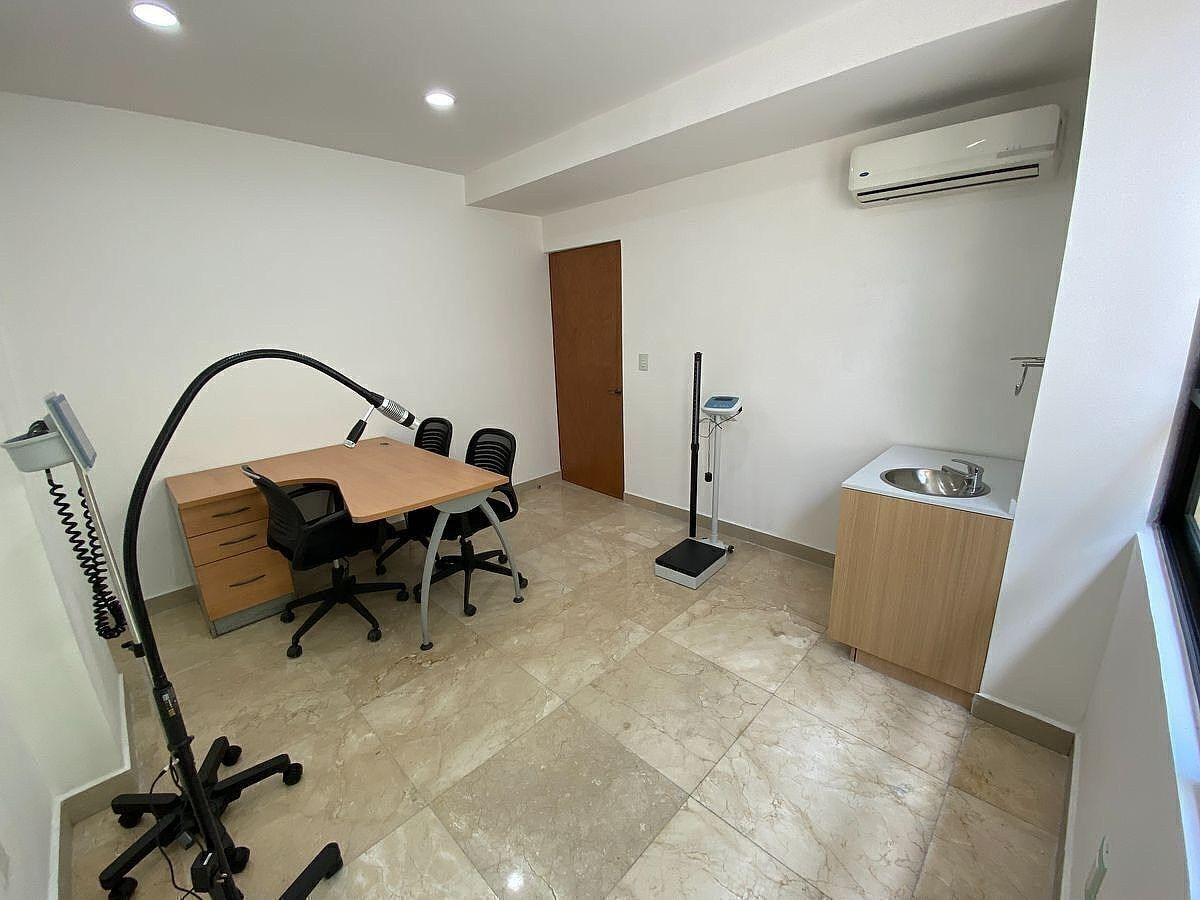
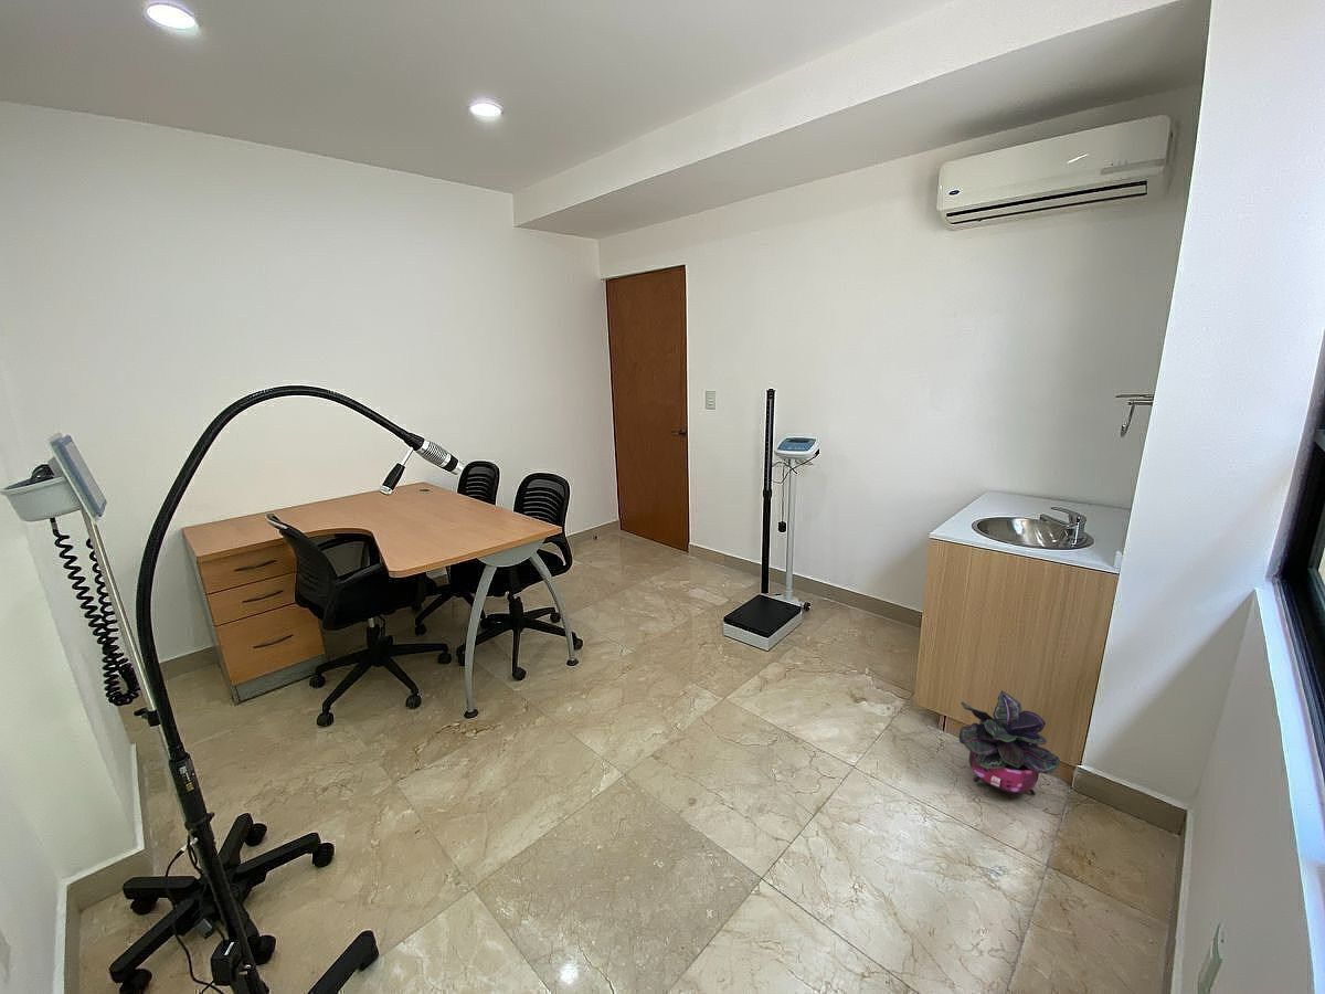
+ potted plant [958,689,1061,800]
